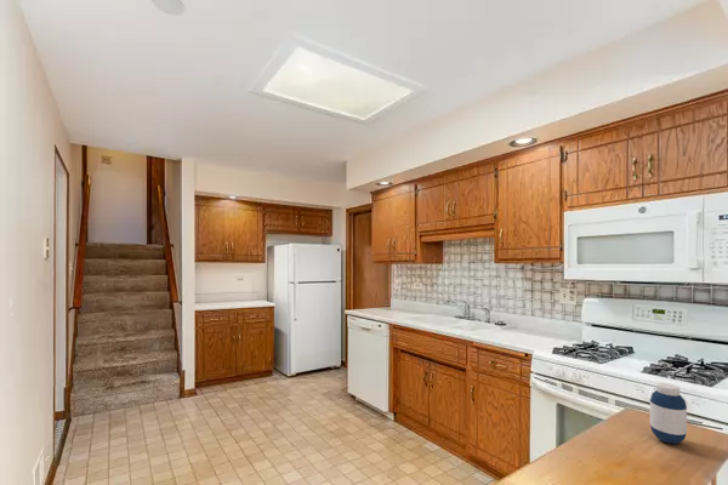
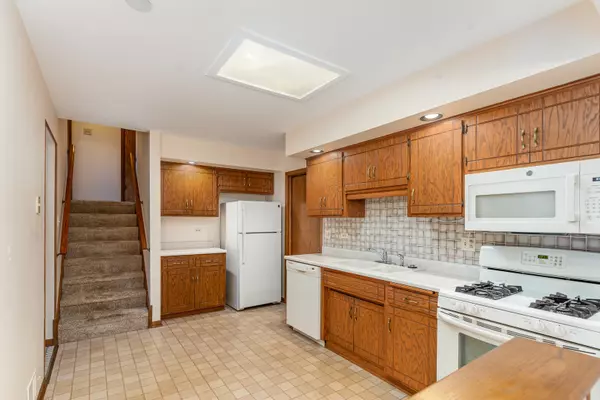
- medicine bottle [649,382,688,445]
